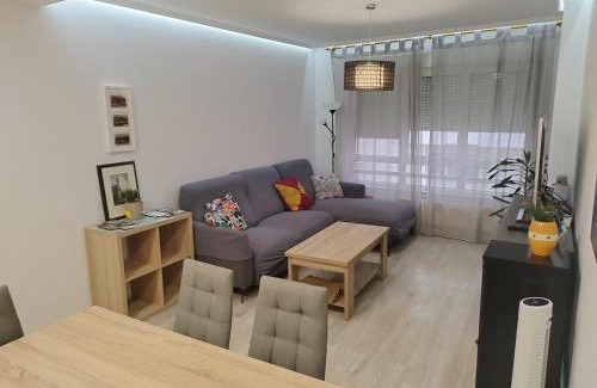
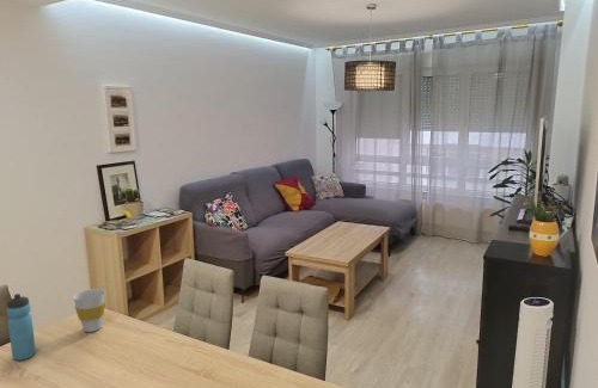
+ water bottle [6,292,37,362]
+ cup [72,288,106,333]
